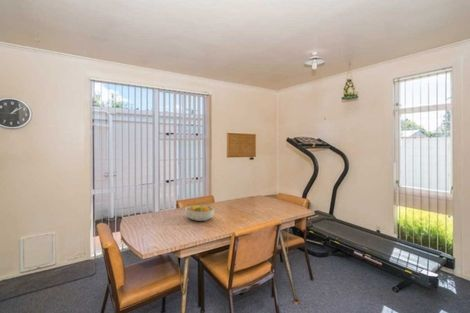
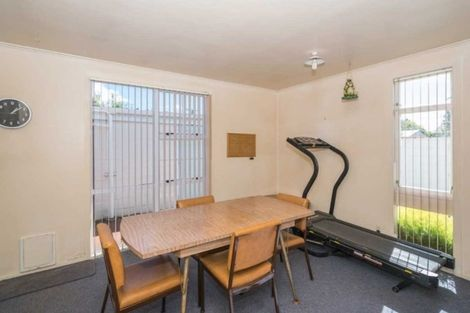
- fruit bowl [184,204,215,222]
